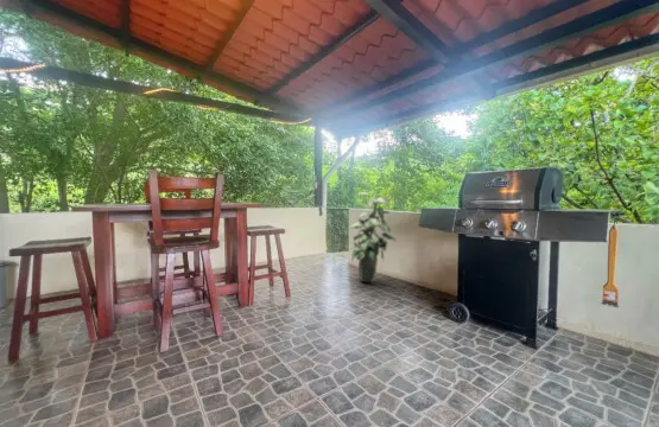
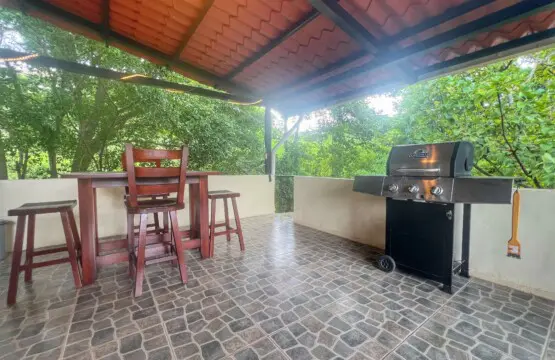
- indoor plant [348,191,398,283]
